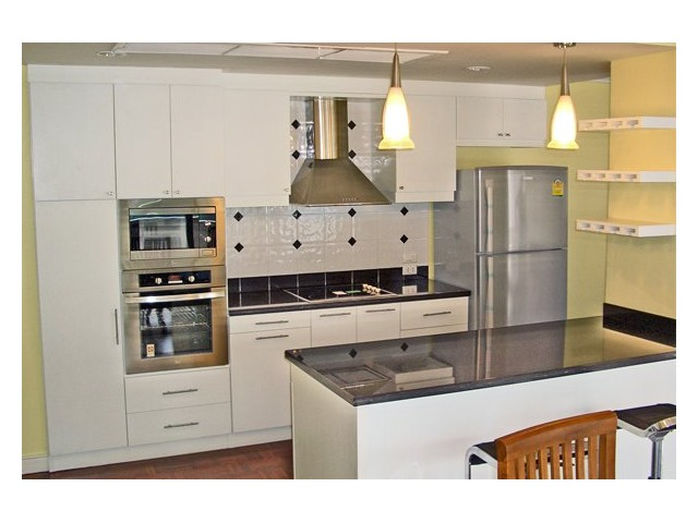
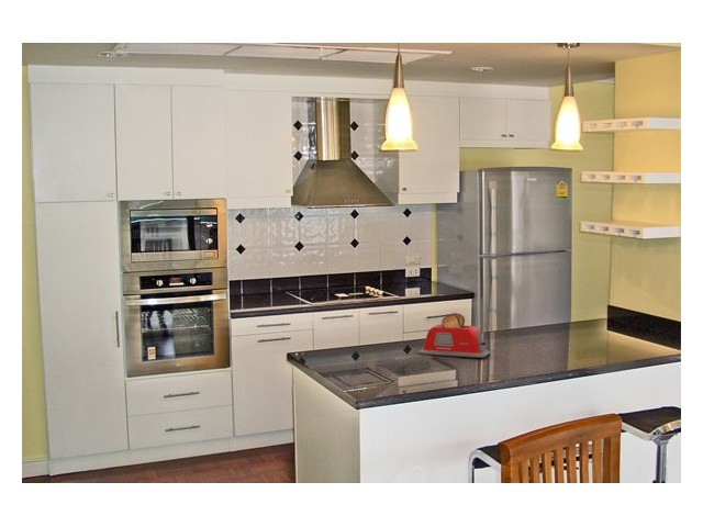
+ toaster [417,312,492,359]
